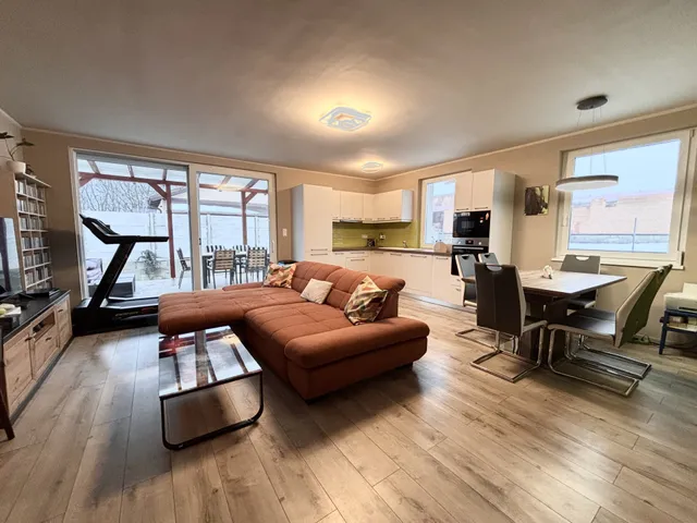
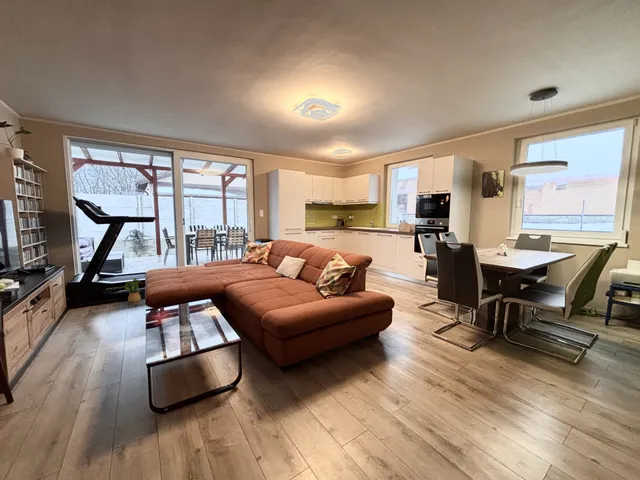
+ potted plant [123,277,142,306]
